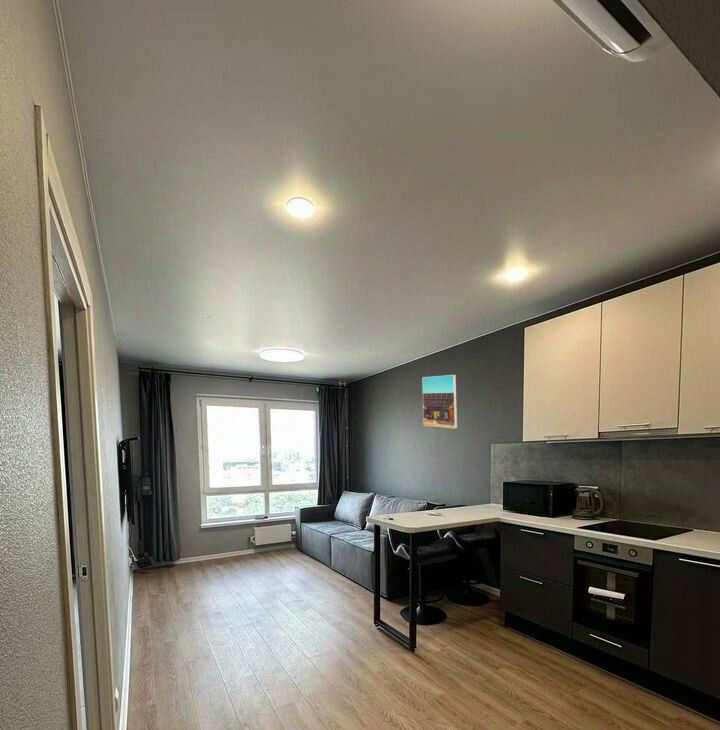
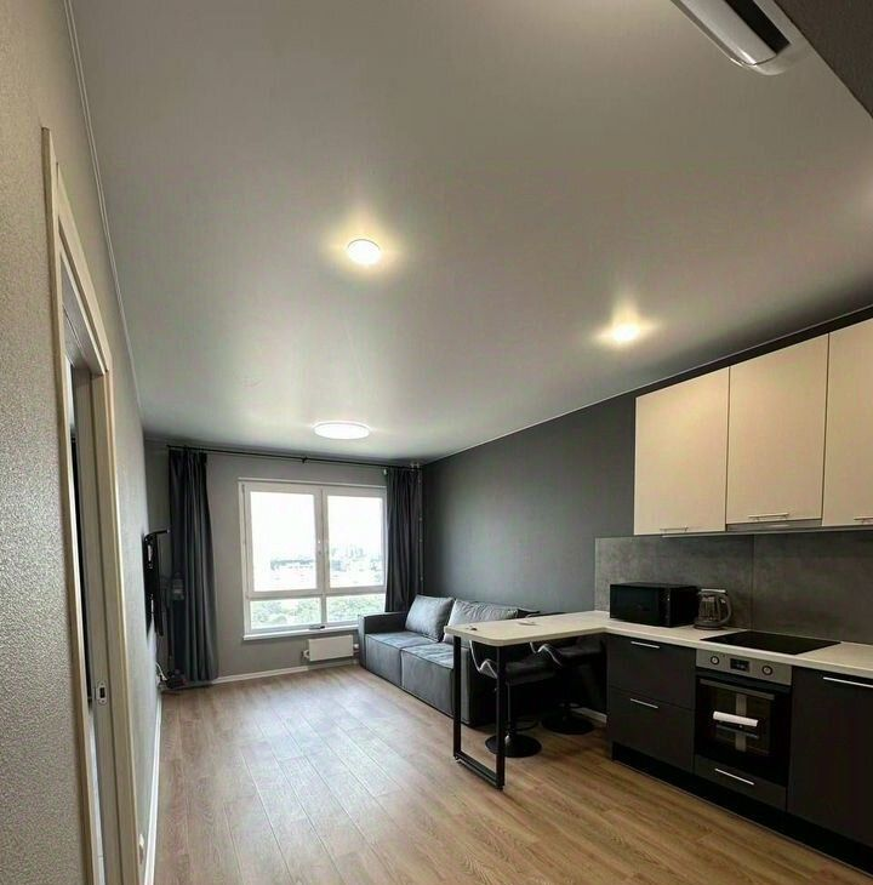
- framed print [421,374,458,429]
